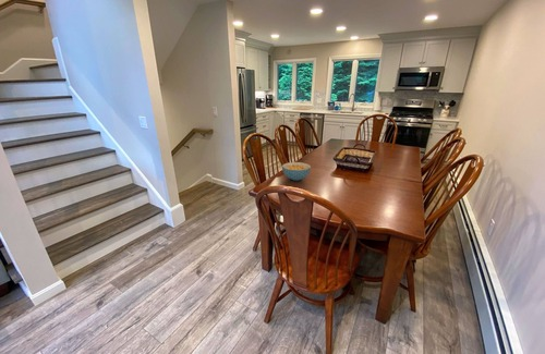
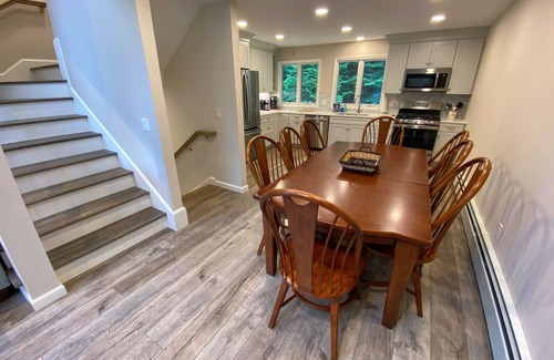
- cereal bowl [281,161,312,182]
